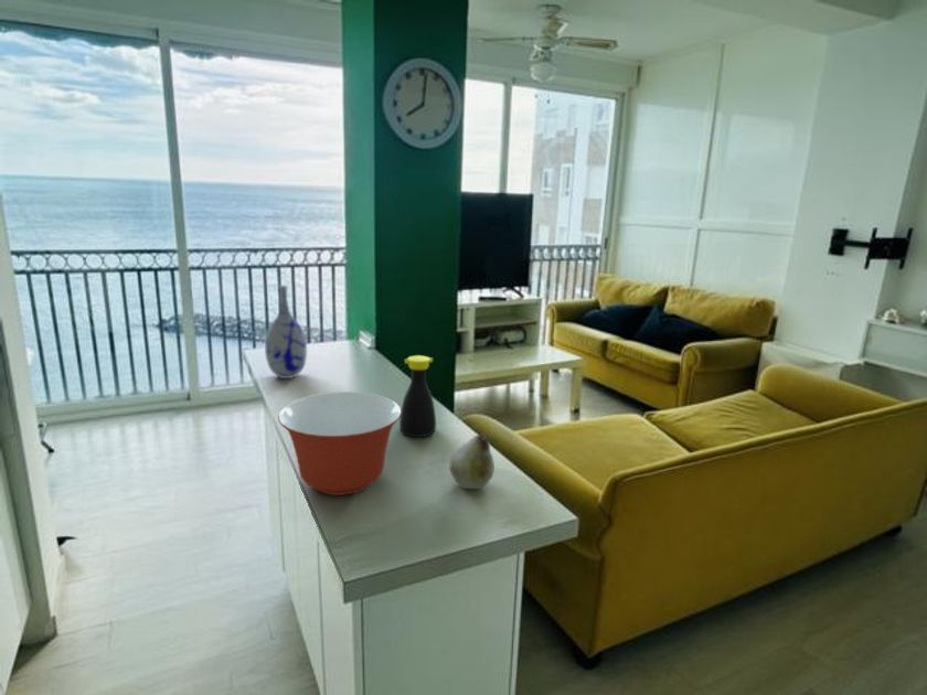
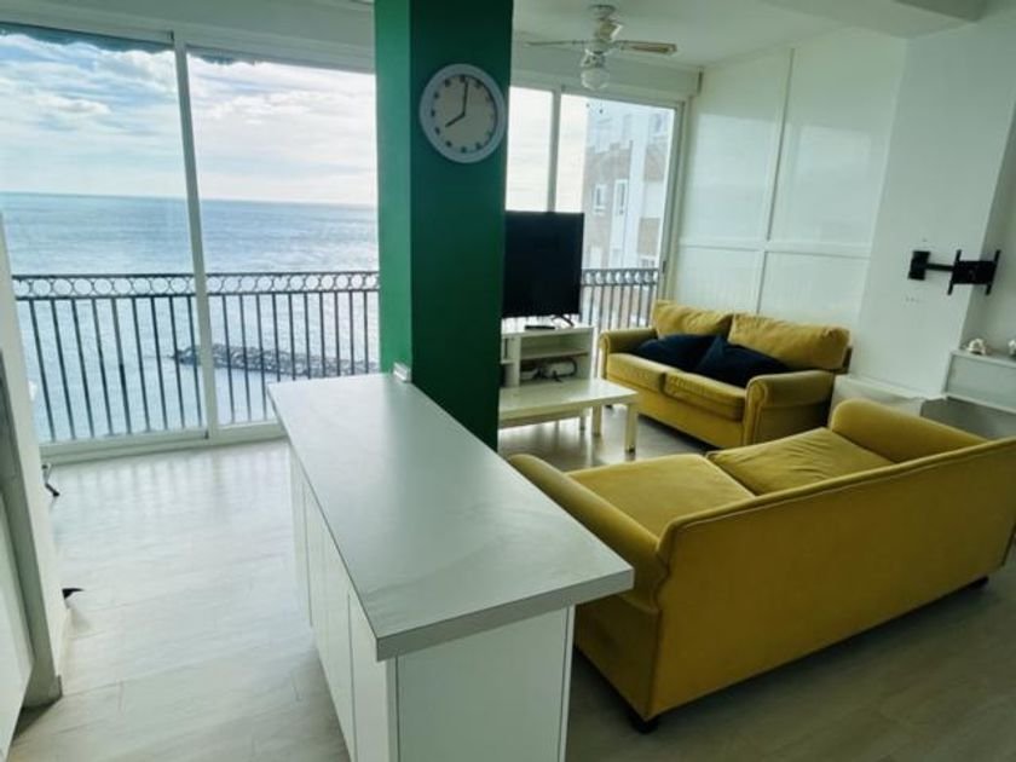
- mixing bowl [277,391,402,496]
- bottle [398,354,437,438]
- vase [264,285,308,379]
- fruit [449,434,496,490]
